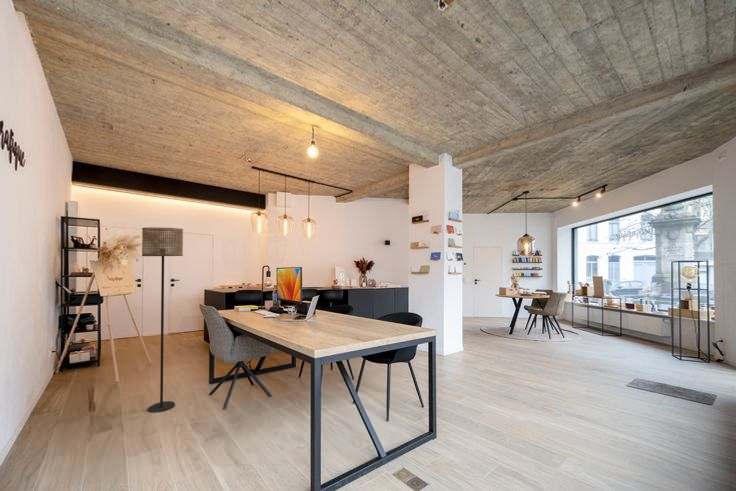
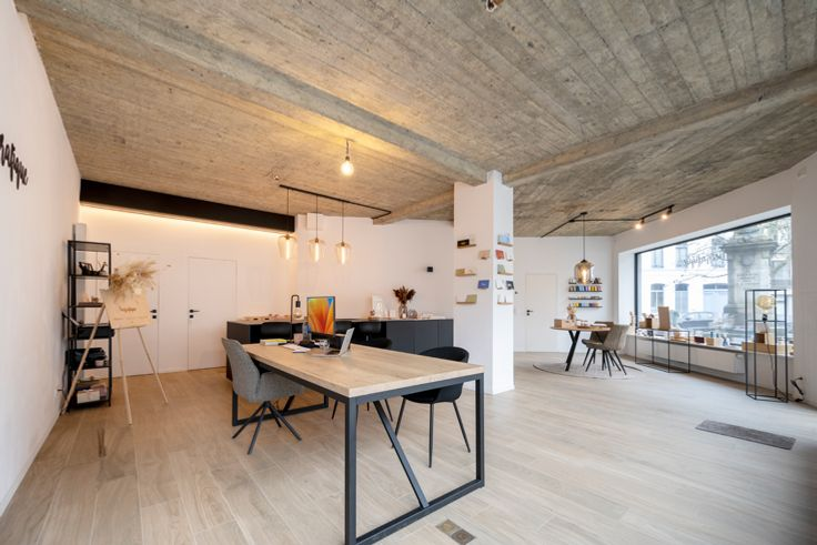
- floor lamp [141,227,184,414]
